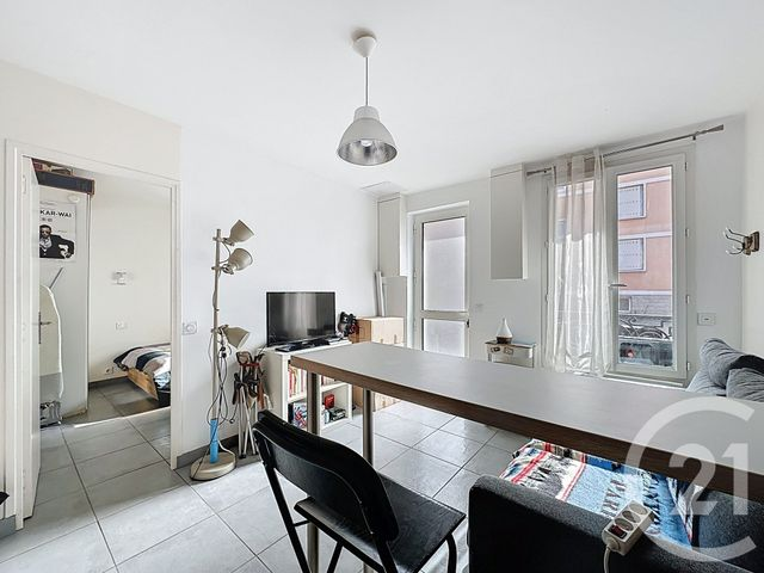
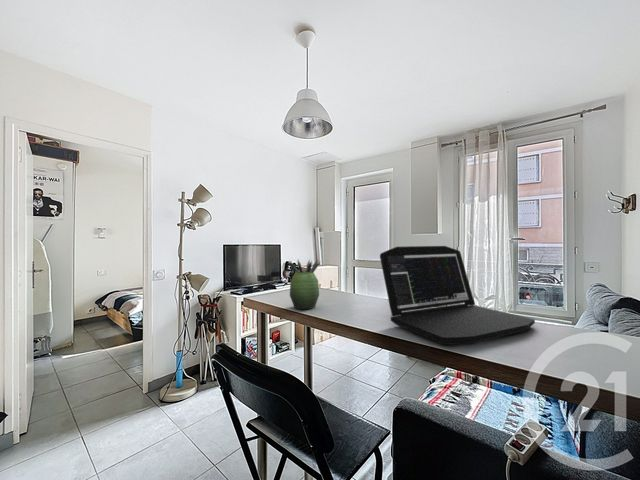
+ succulent plant [288,258,321,310]
+ laptop [379,245,536,346]
